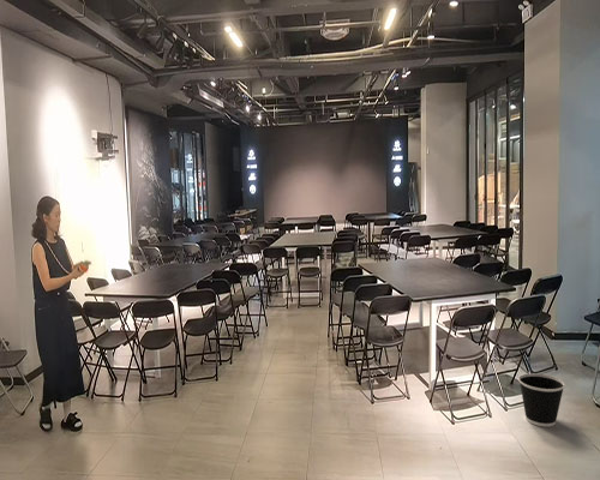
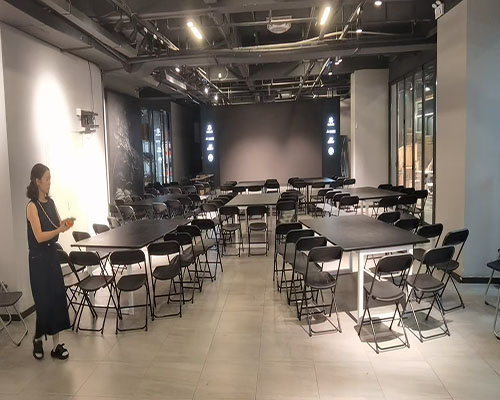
- wastebasket [517,372,566,428]
